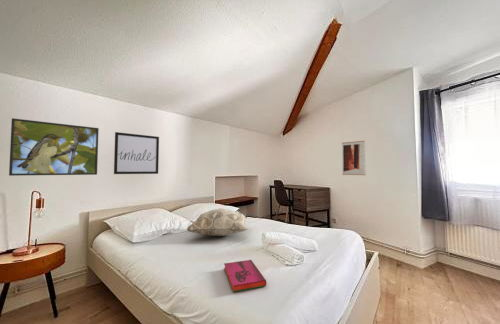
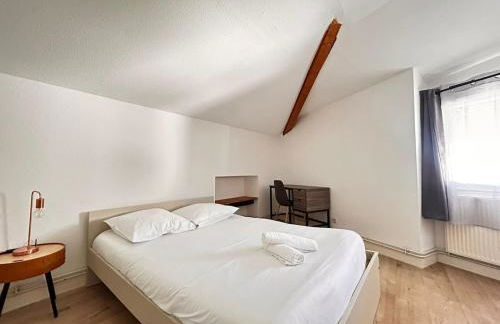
- decorative pillow [185,207,248,237]
- hardback book [223,259,267,293]
- wall art [113,131,160,175]
- wall art [341,140,367,176]
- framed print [8,117,100,177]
